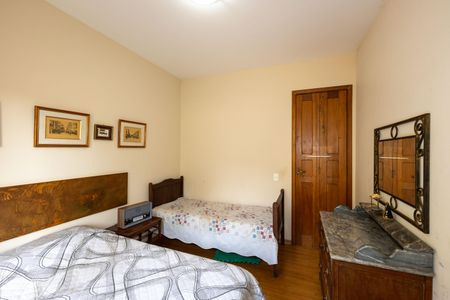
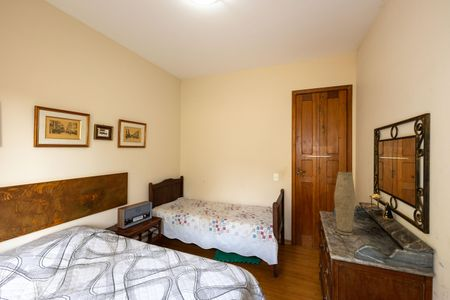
+ vase [333,171,357,236]
